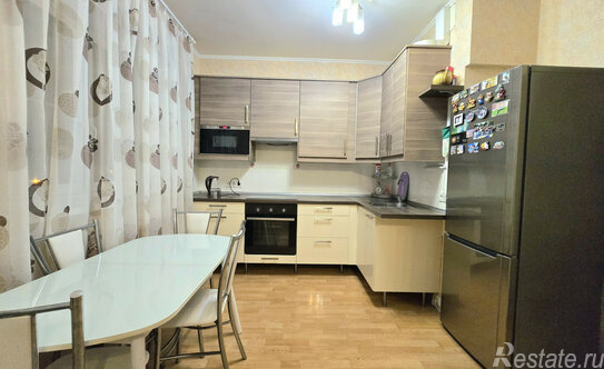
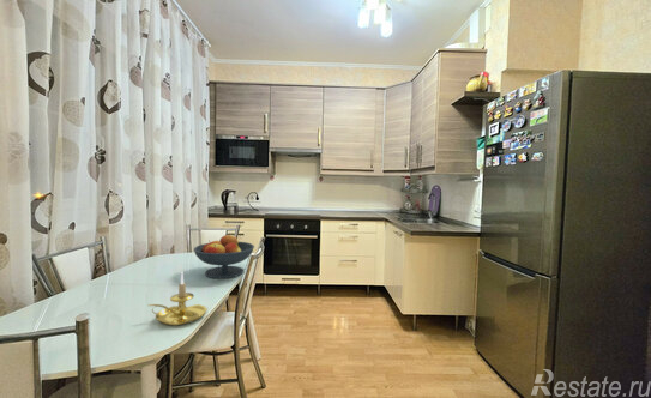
+ fruit bowl [193,233,255,279]
+ candle holder [146,272,209,327]
